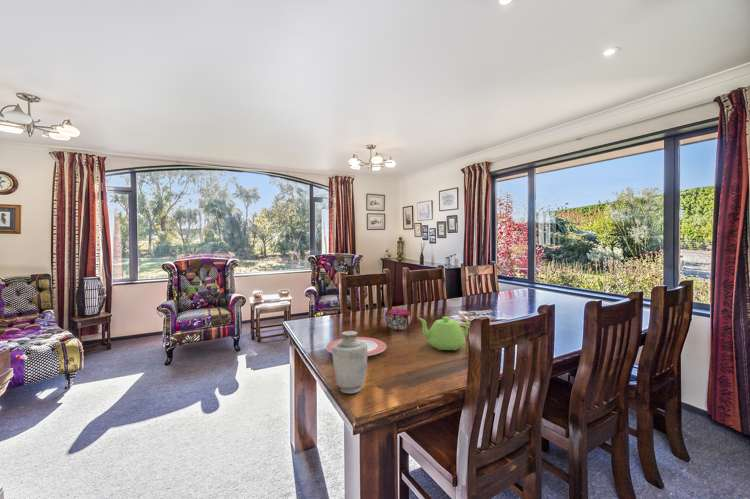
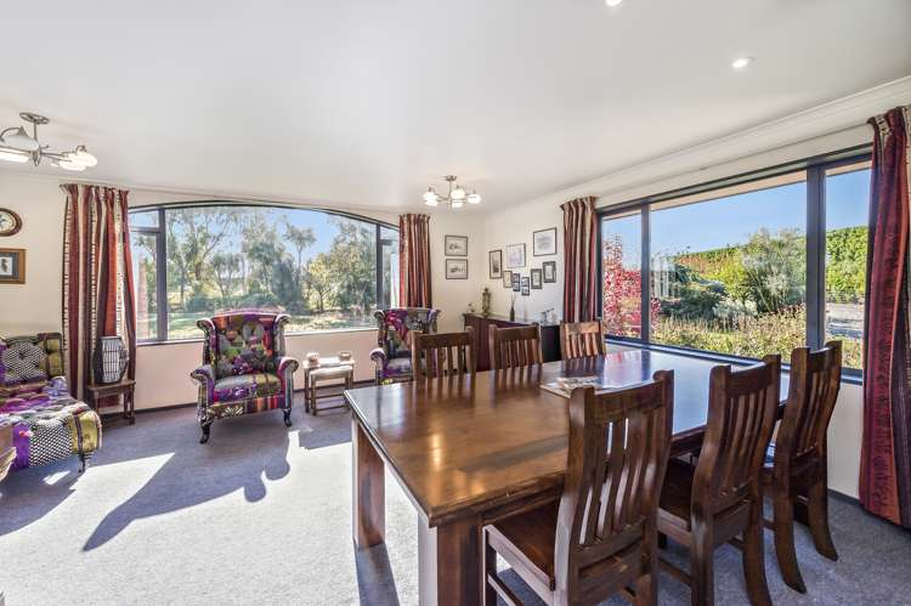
- plate [325,336,387,357]
- vase [331,330,368,395]
- teapot [418,316,471,351]
- decorative bowl [384,308,413,331]
